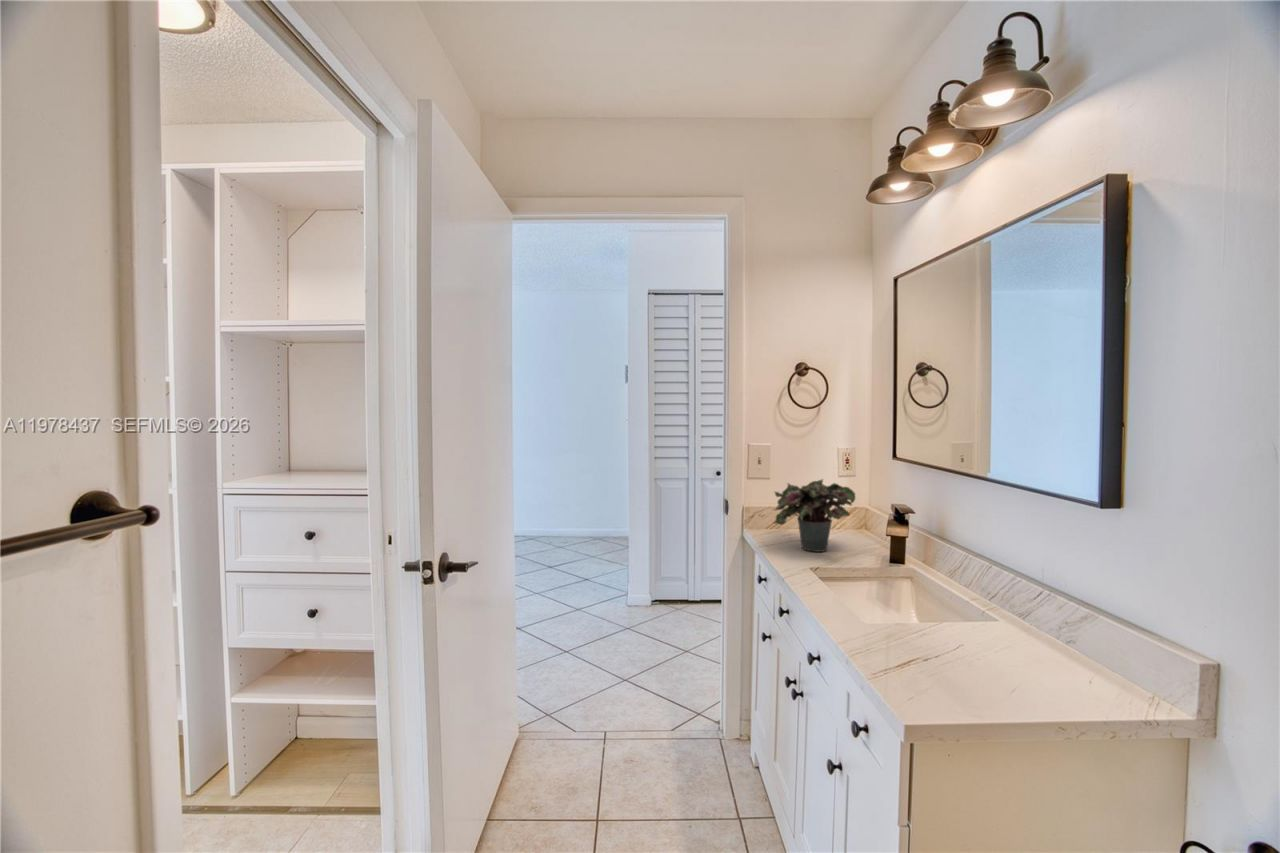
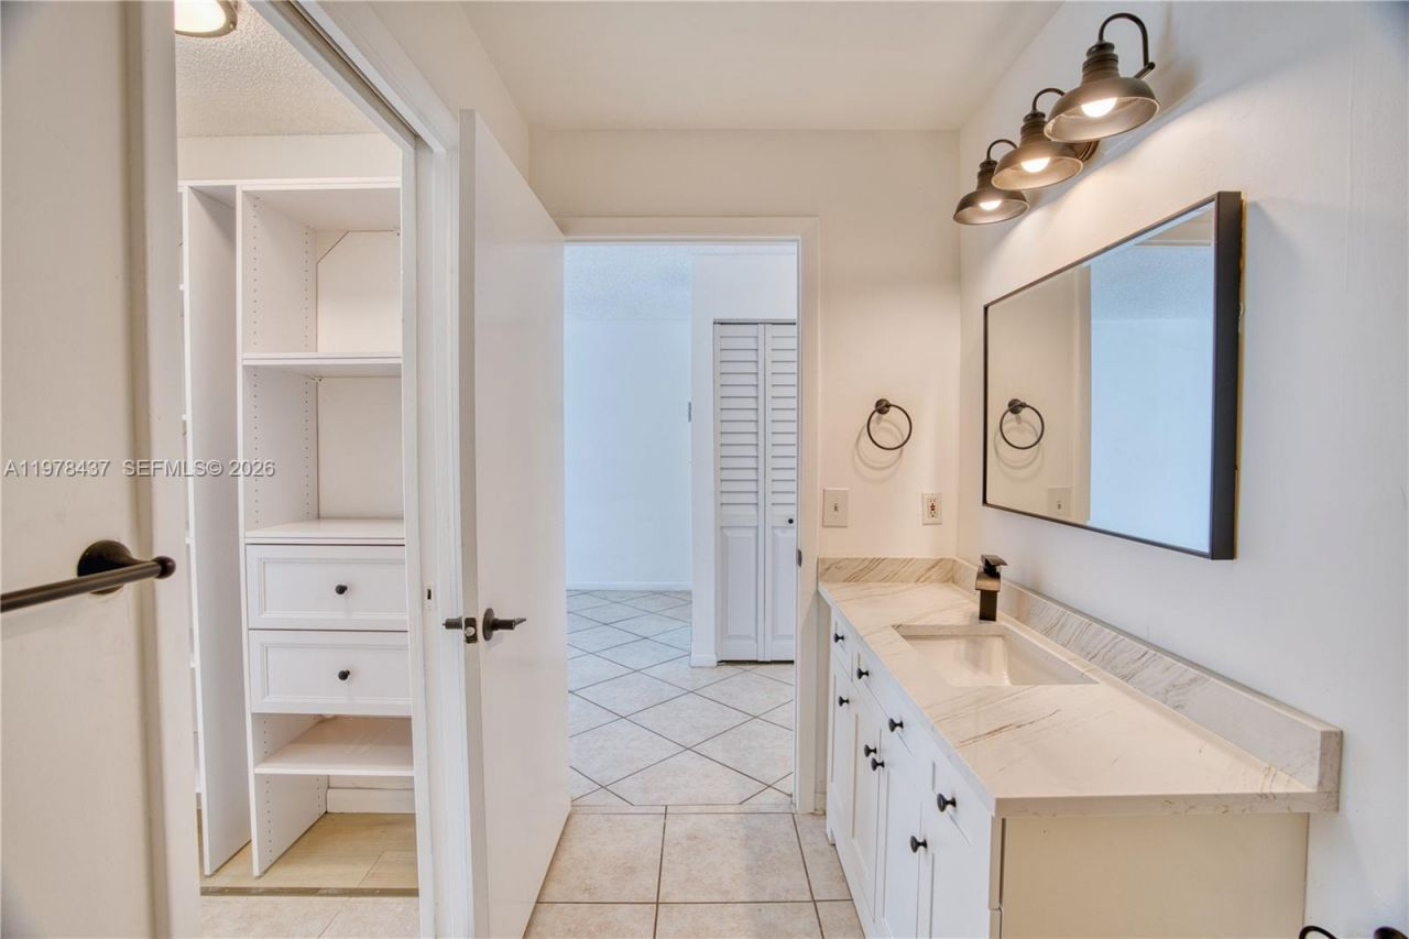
- potted plant [771,478,857,553]
